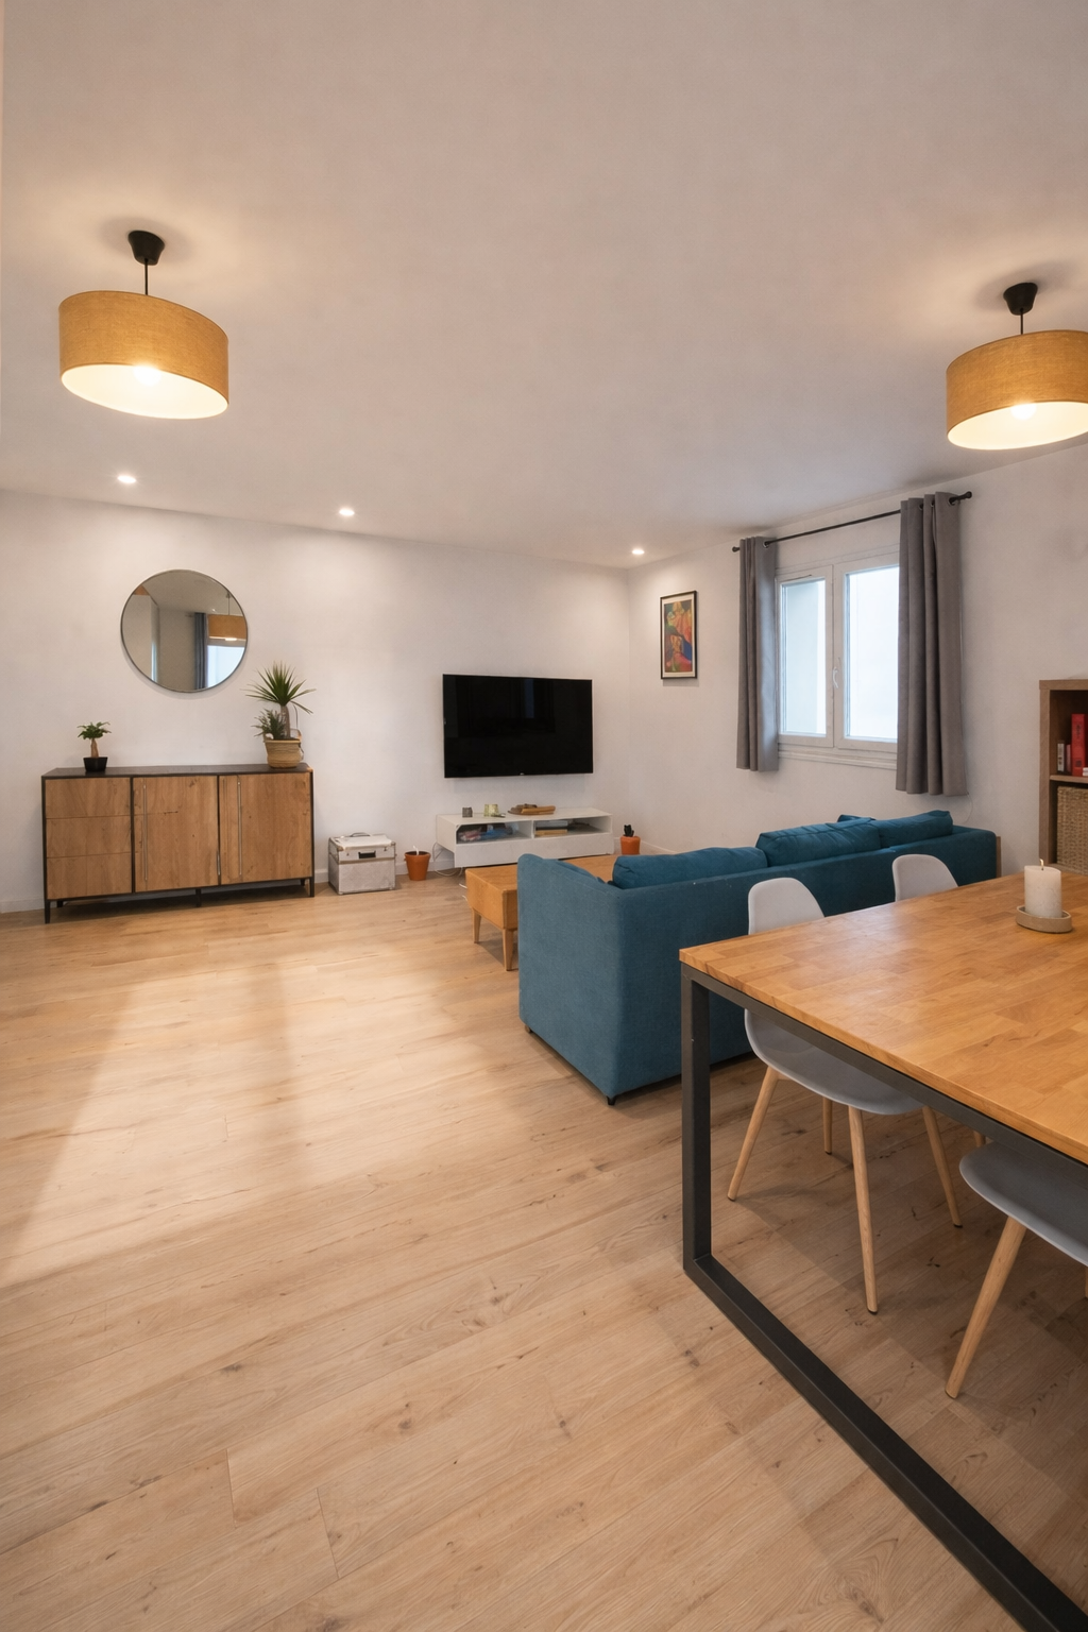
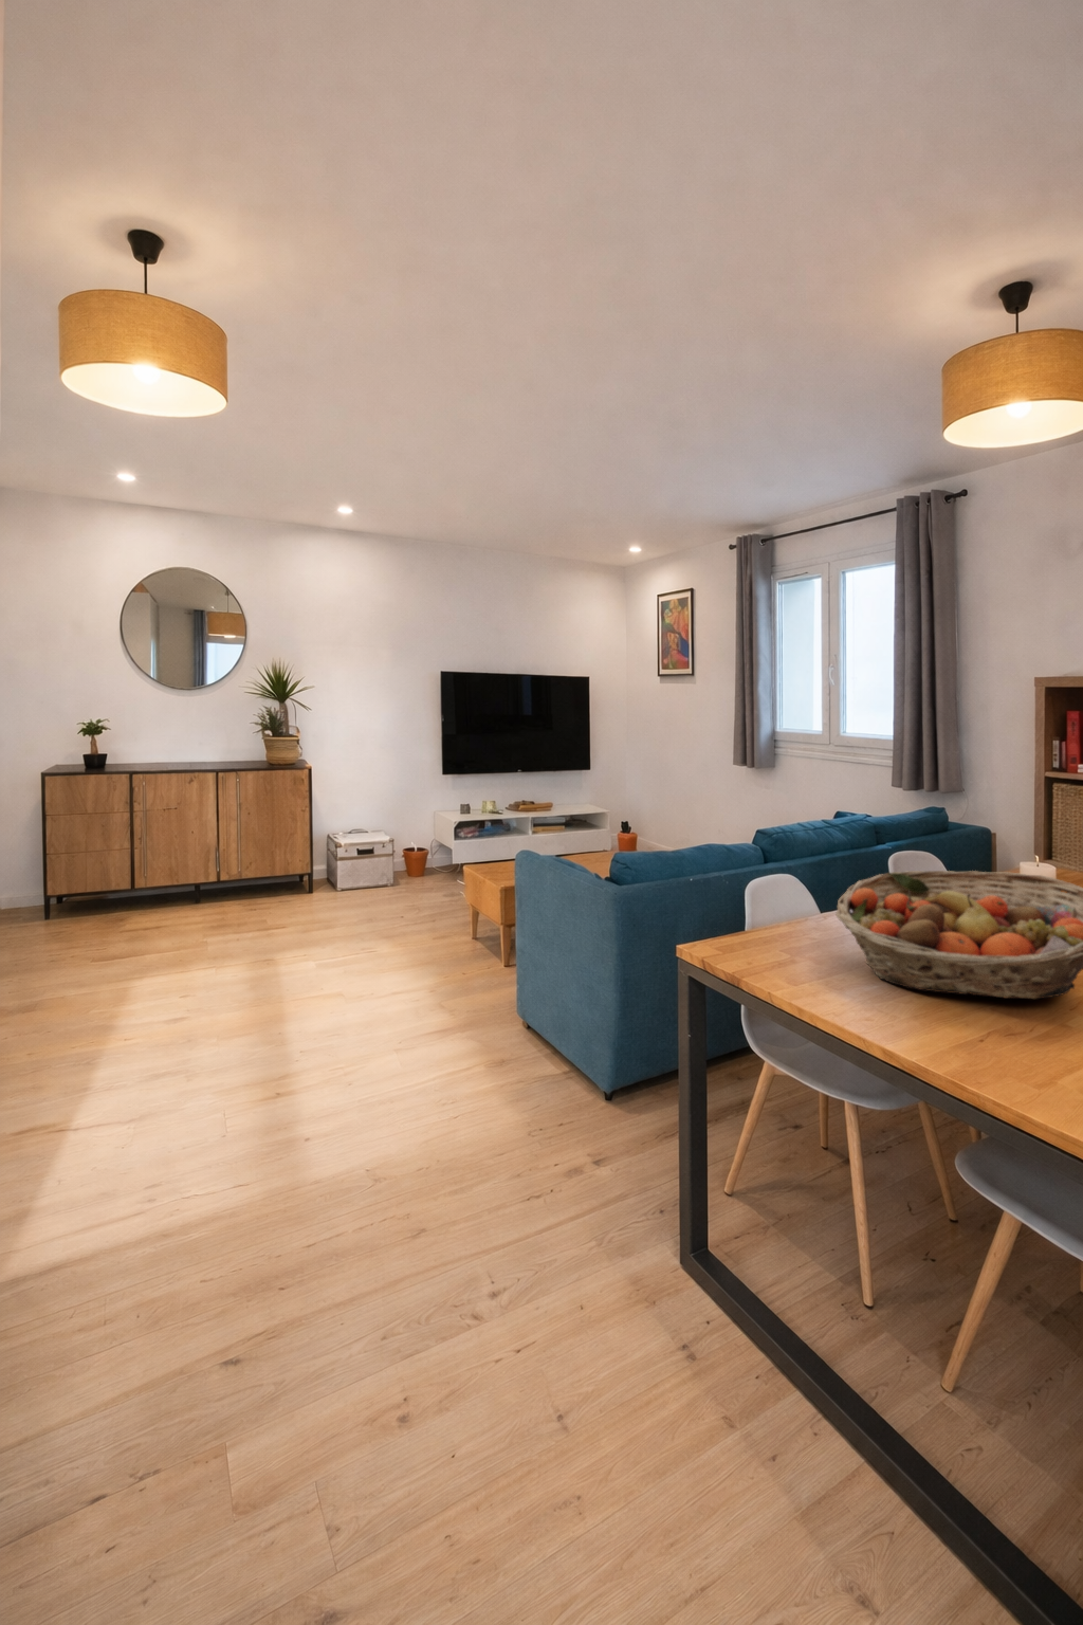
+ fruit basket [834,869,1083,1000]
